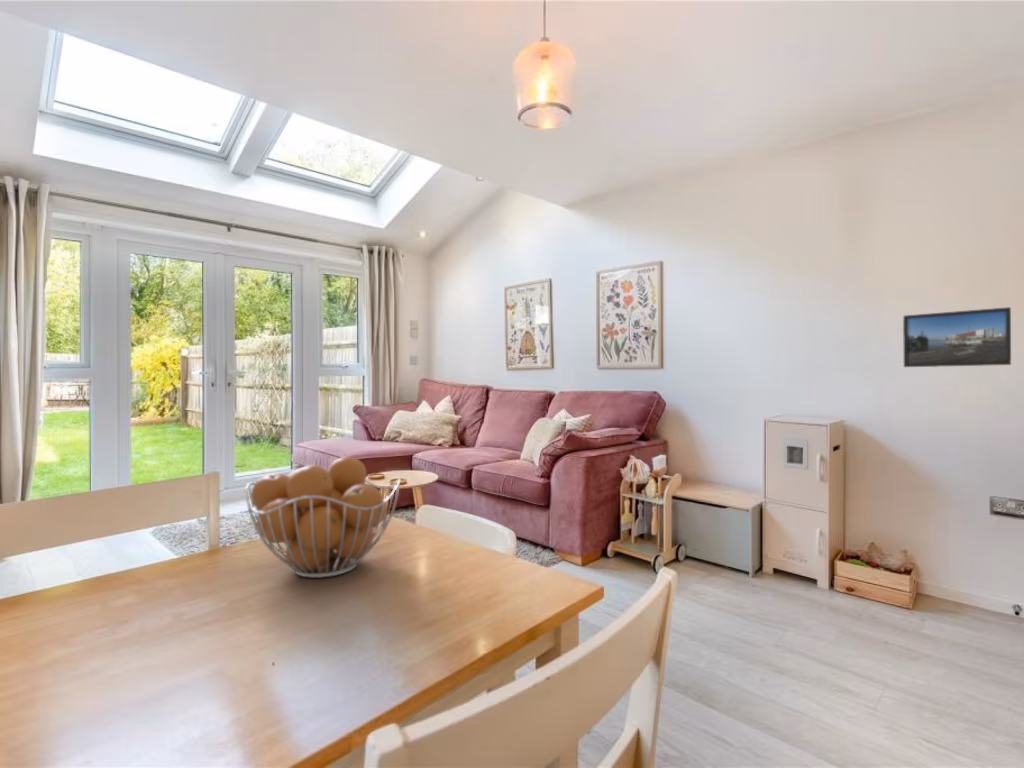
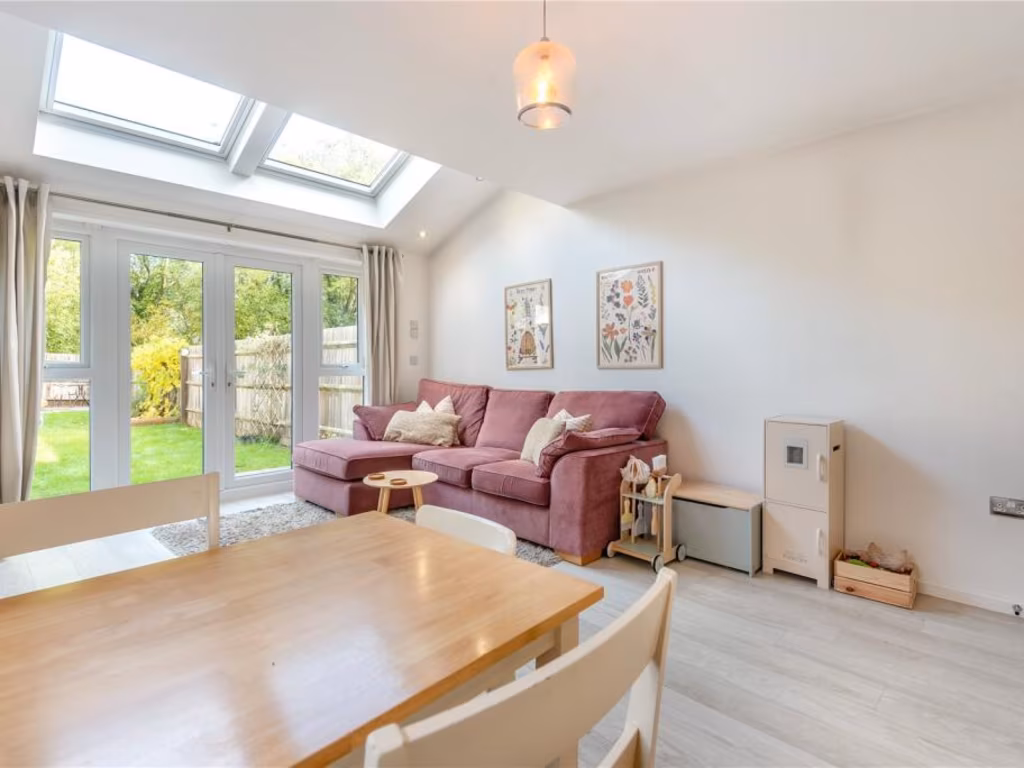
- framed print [902,306,1012,368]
- fruit basket [244,456,402,579]
